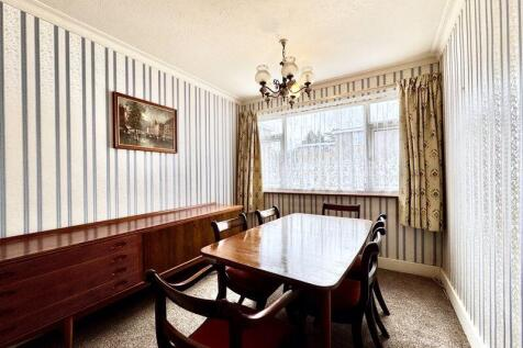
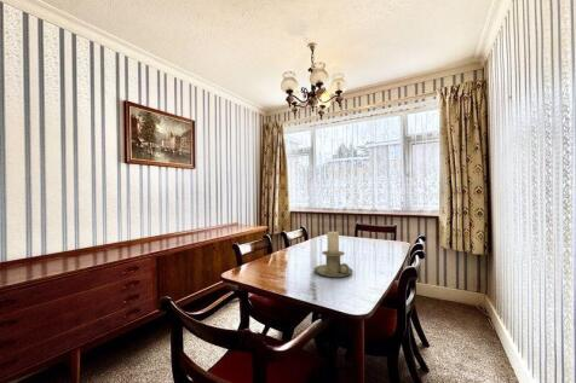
+ candle holder [313,231,355,278]
